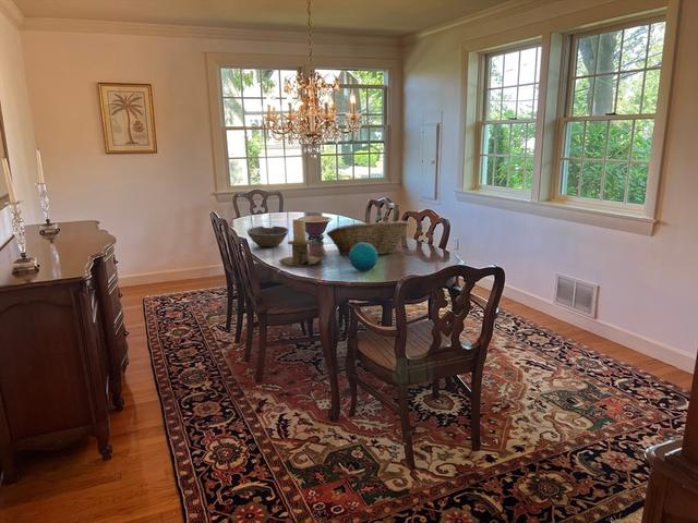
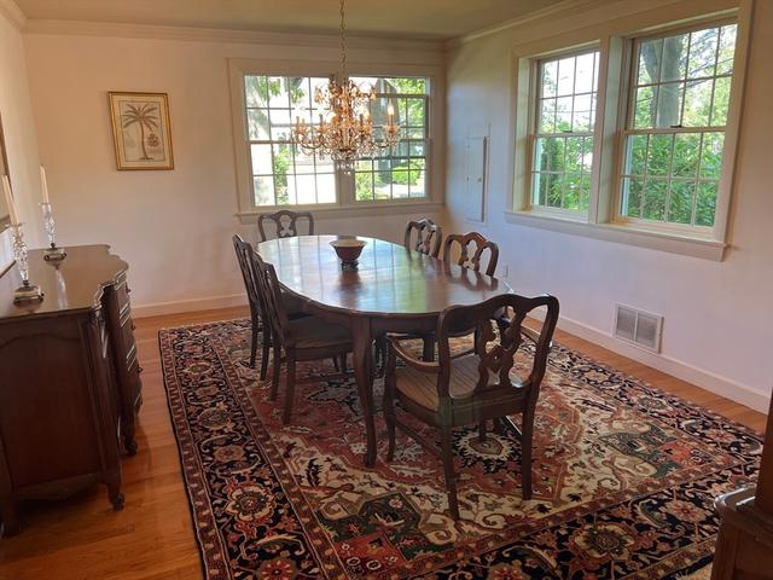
- decorative orb [348,243,378,272]
- candle holder [278,218,322,268]
- fruit basket [325,219,409,256]
- bowl [245,226,290,248]
